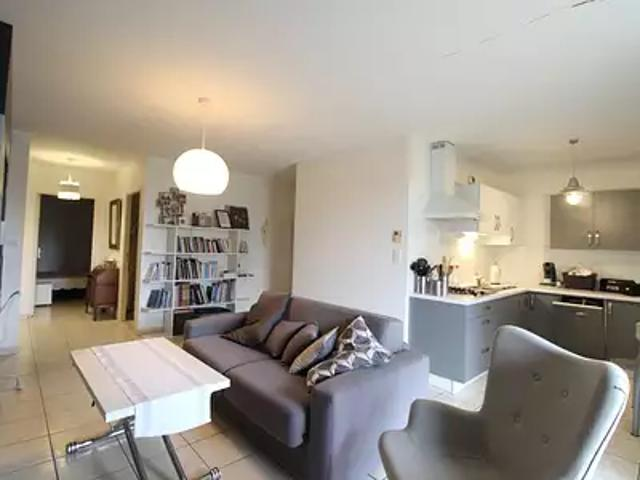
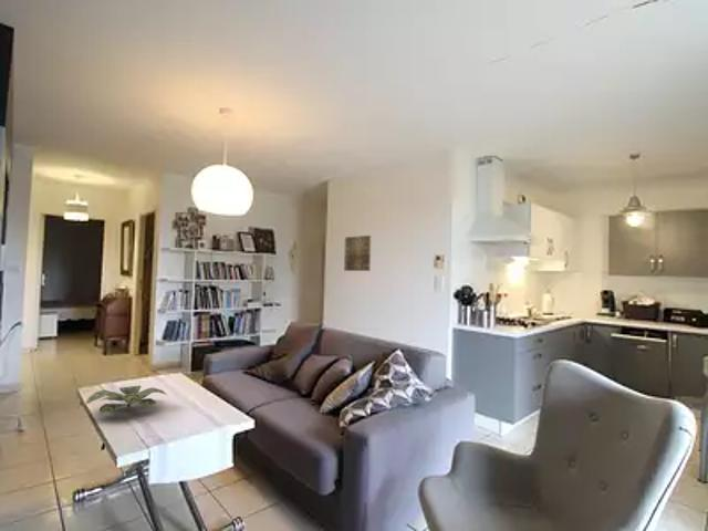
+ plant [84,384,168,415]
+ wall art [343,235,372,272]
